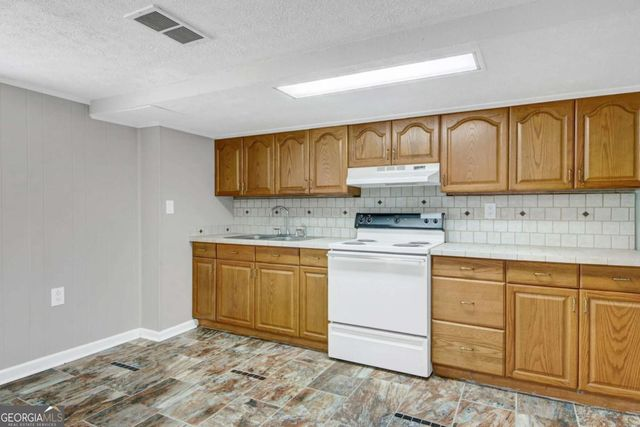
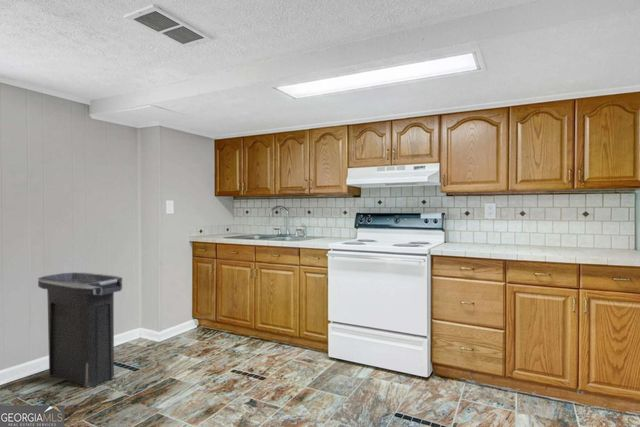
+ trash can [37,271,123,388]
